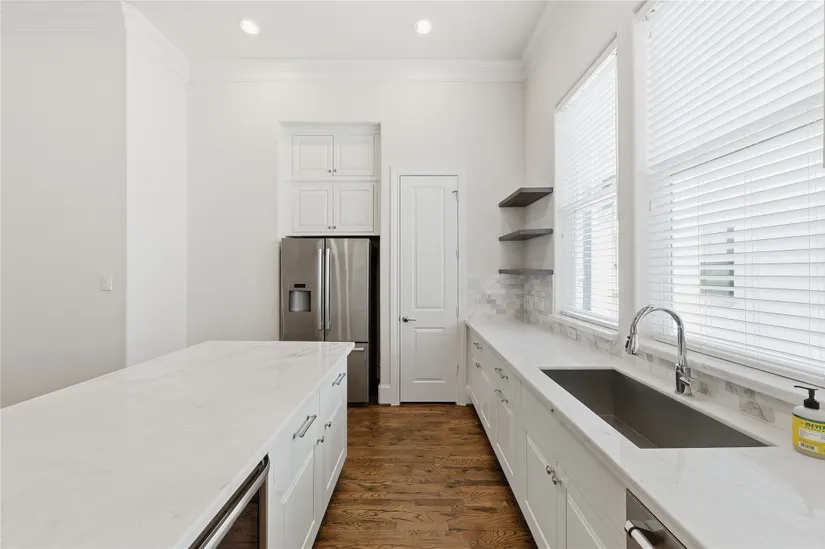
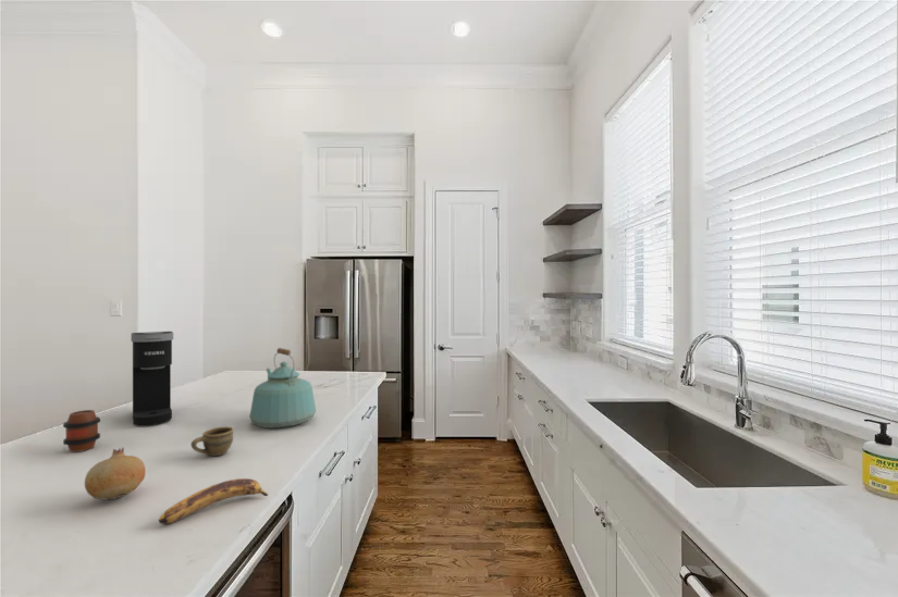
+ banana [158,477,269,525]
+ cup [190,425,235,457]
+ fruit [84,447,147,500]
+ kettle [248,347,317,428]
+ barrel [62,409,101,453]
+ coffee maker [131,331,174,427]
